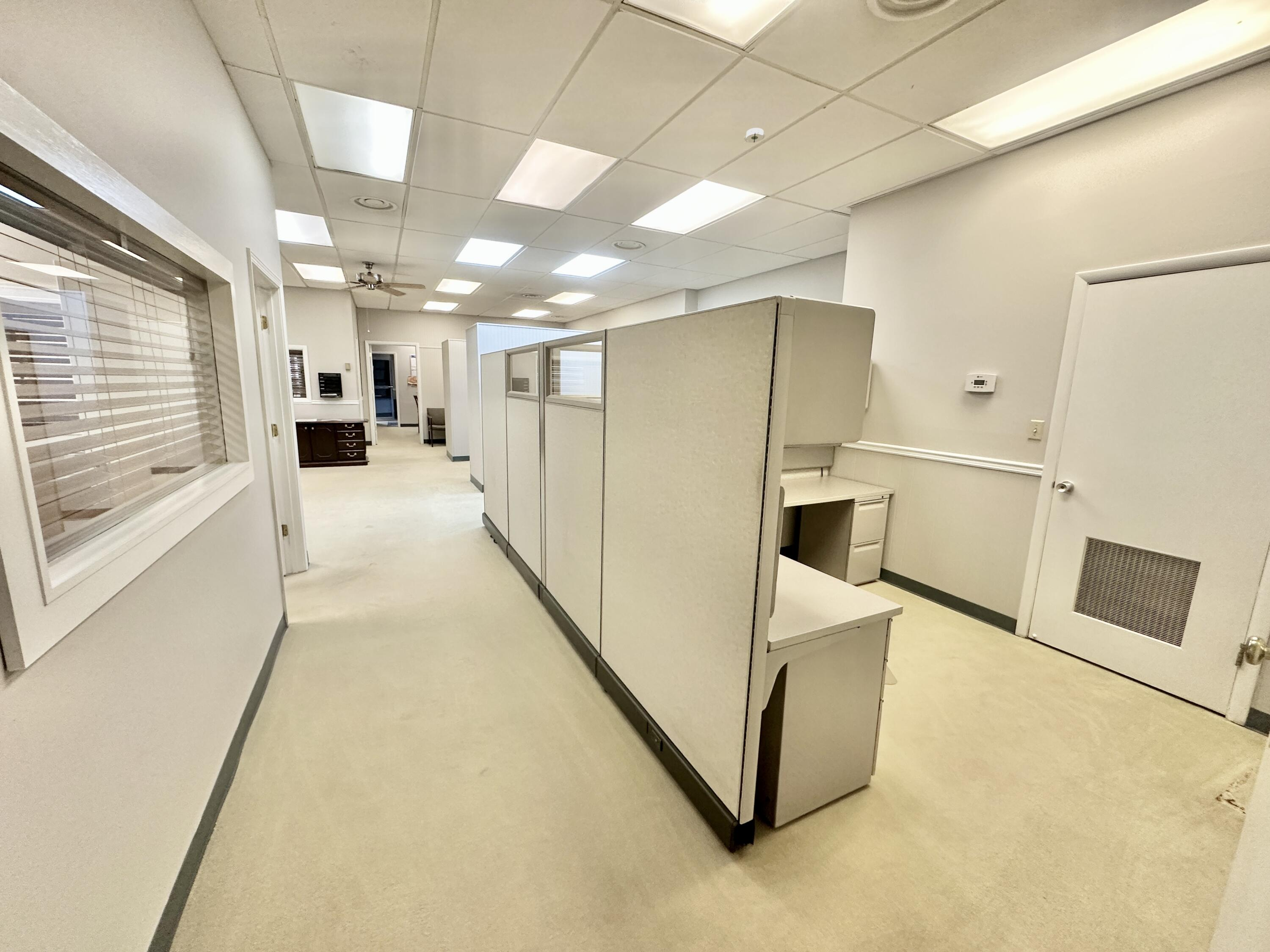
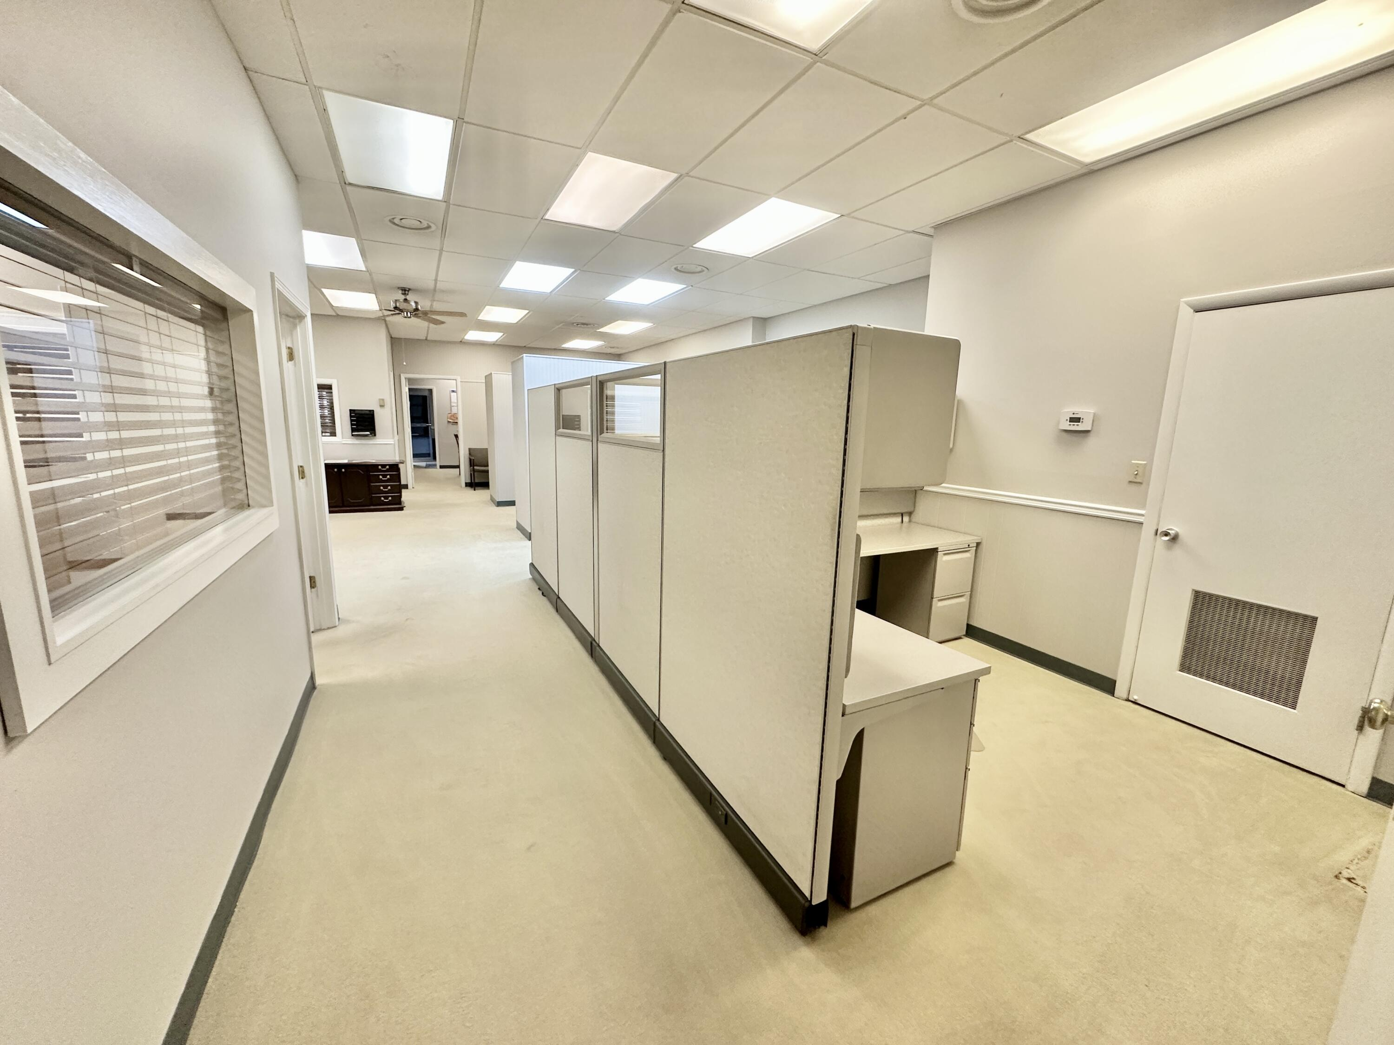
- smoke detector [743,127,766,144]
